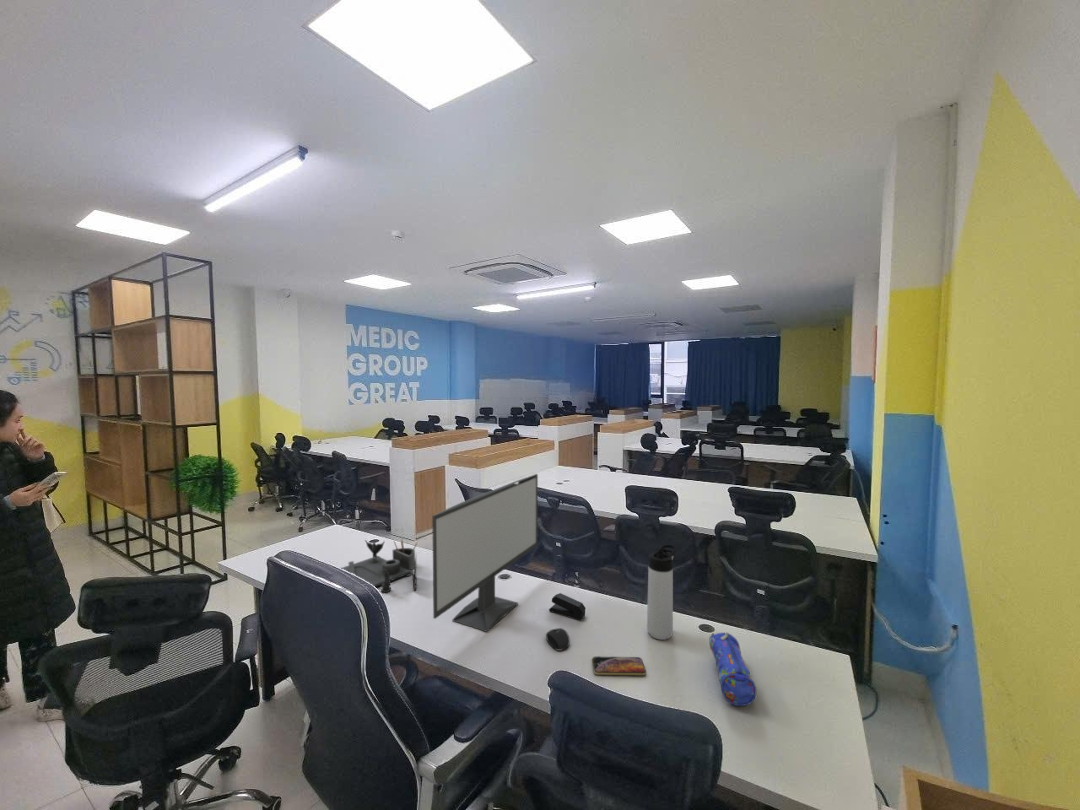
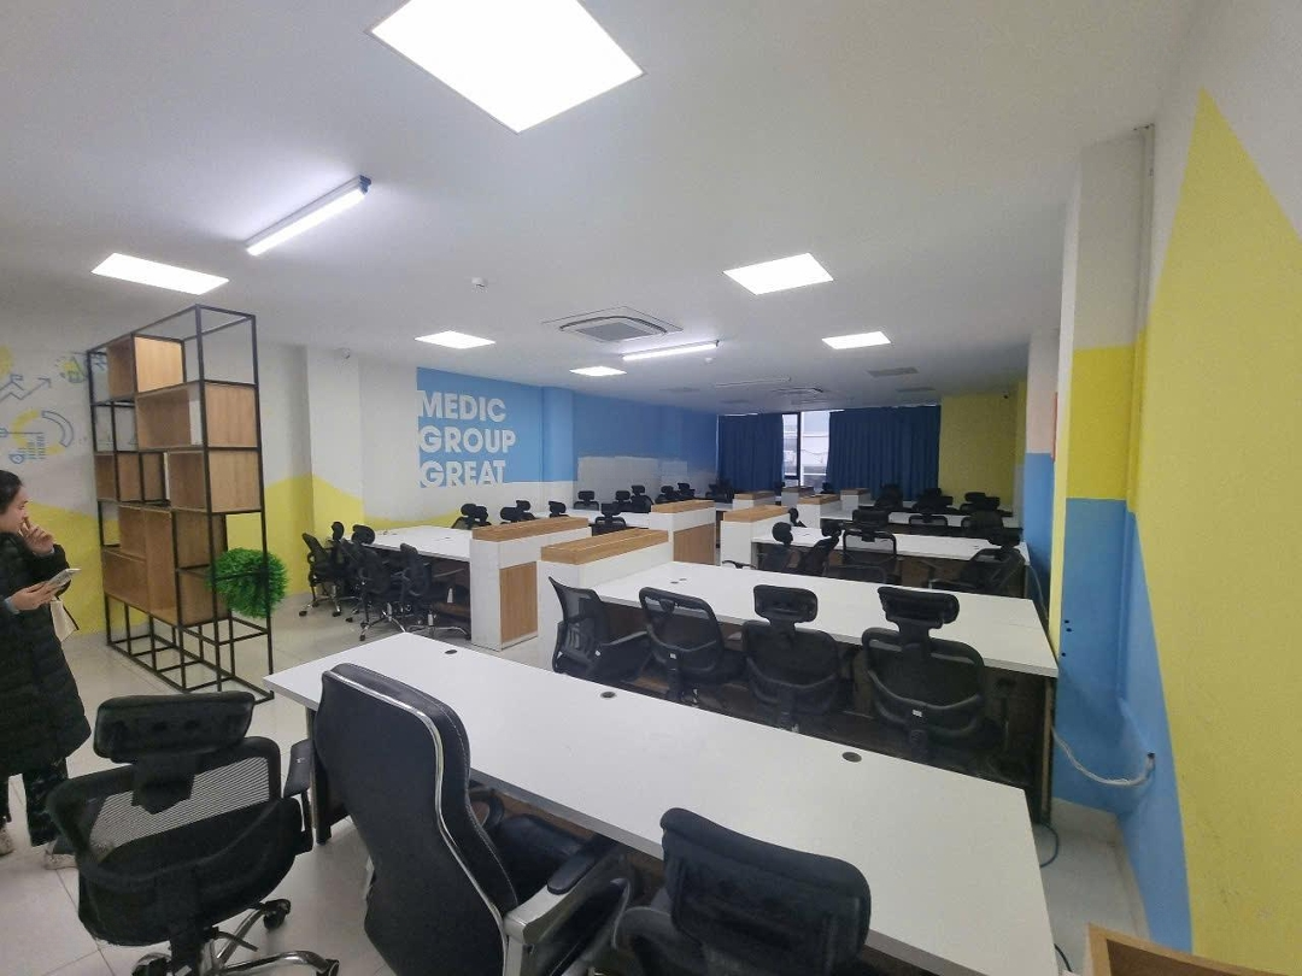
- desk organizer [340,538,419,594]
- pencil case [708,631,757,707]
- smartphone [591,656,647,676]
- thermos bottle [646,544,677,641]
- stapler [548,592,587,621]
- mouse [545,627,571,651]
- computer monitor [431,473,539,633]
